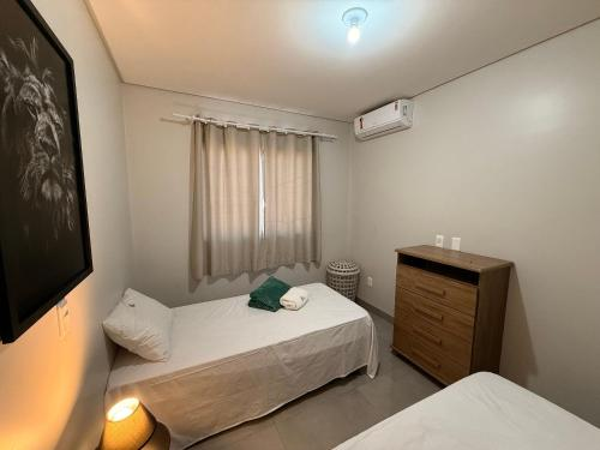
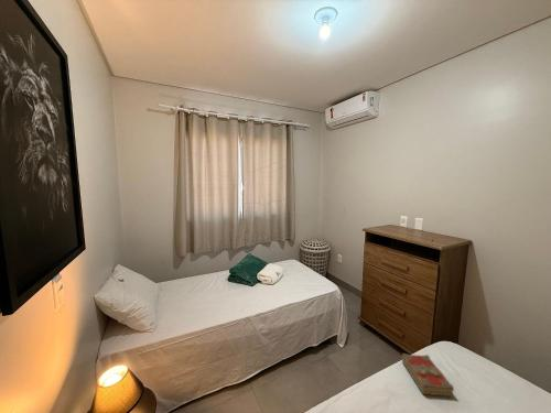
+ book [401,352,455,398]
